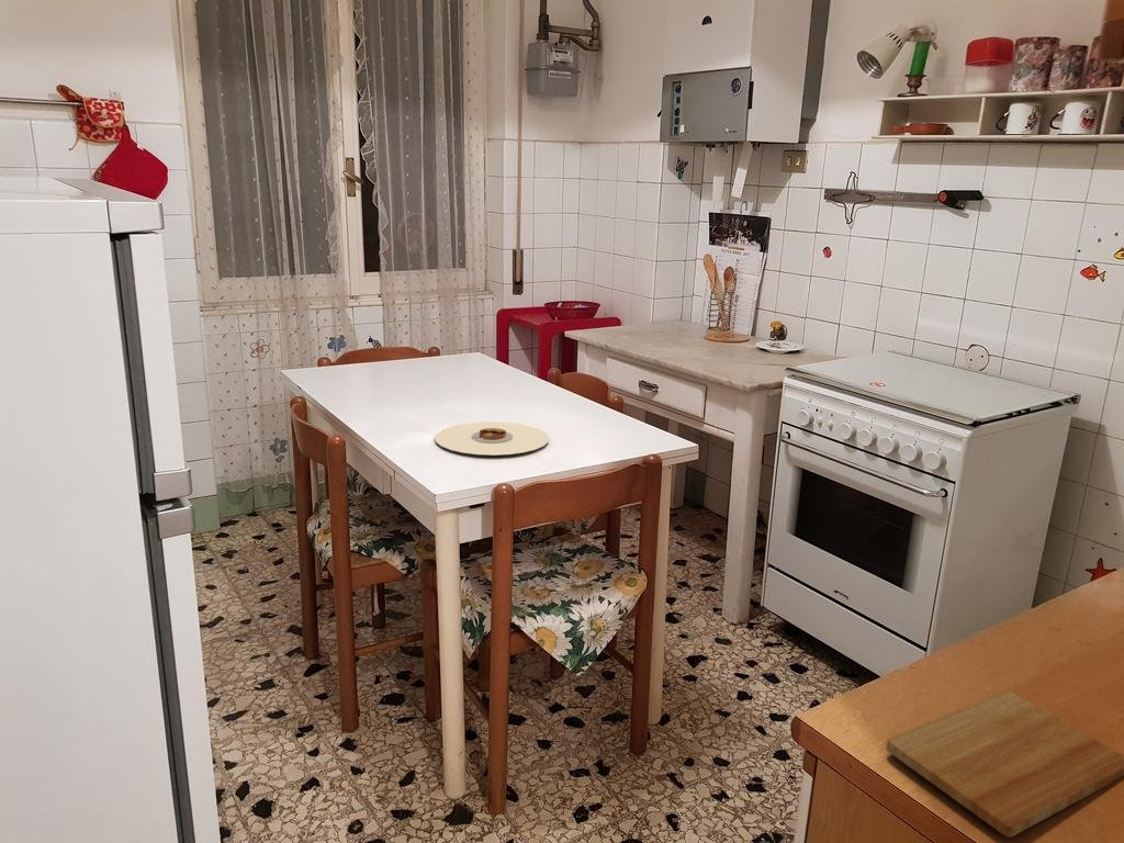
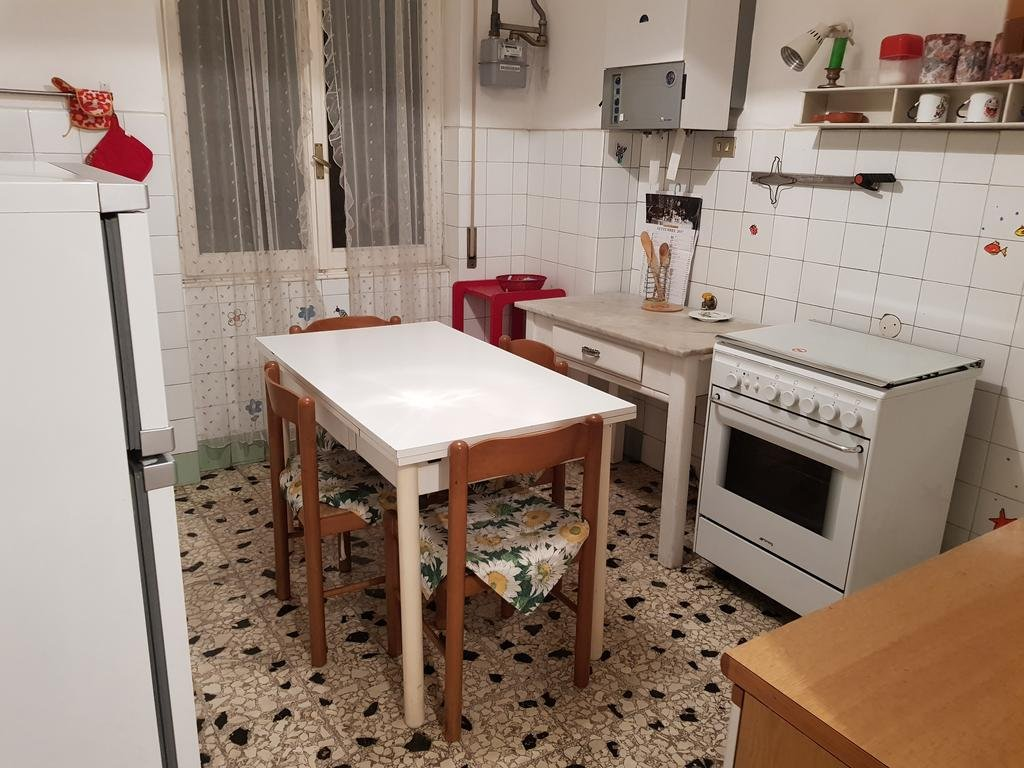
- cutting board [885,689,1124,839]
- plate [434,420,550,457]
